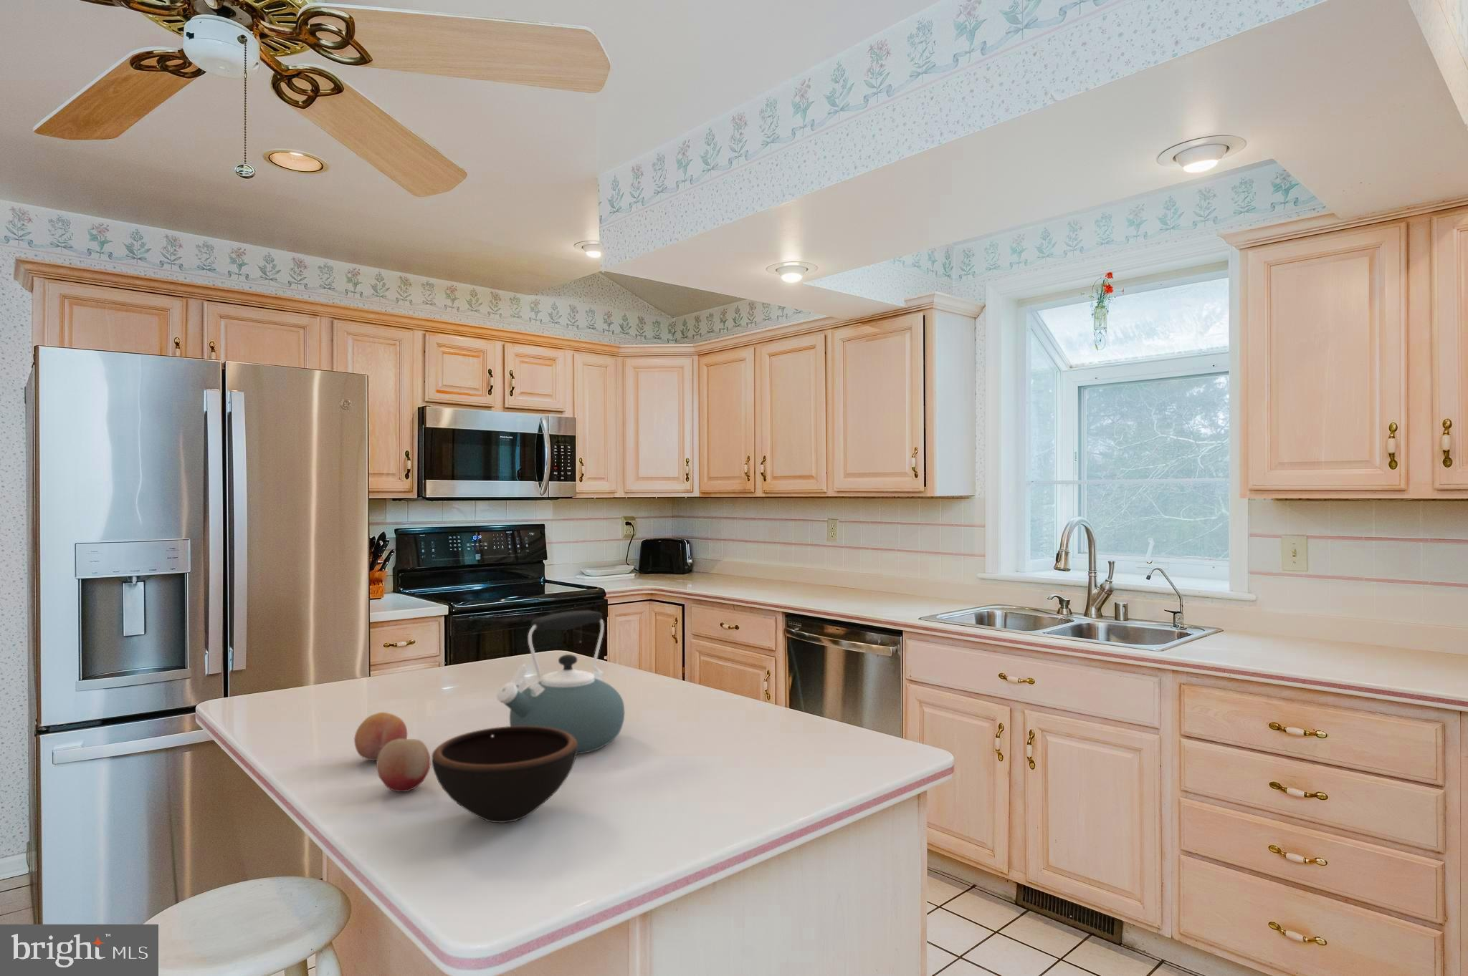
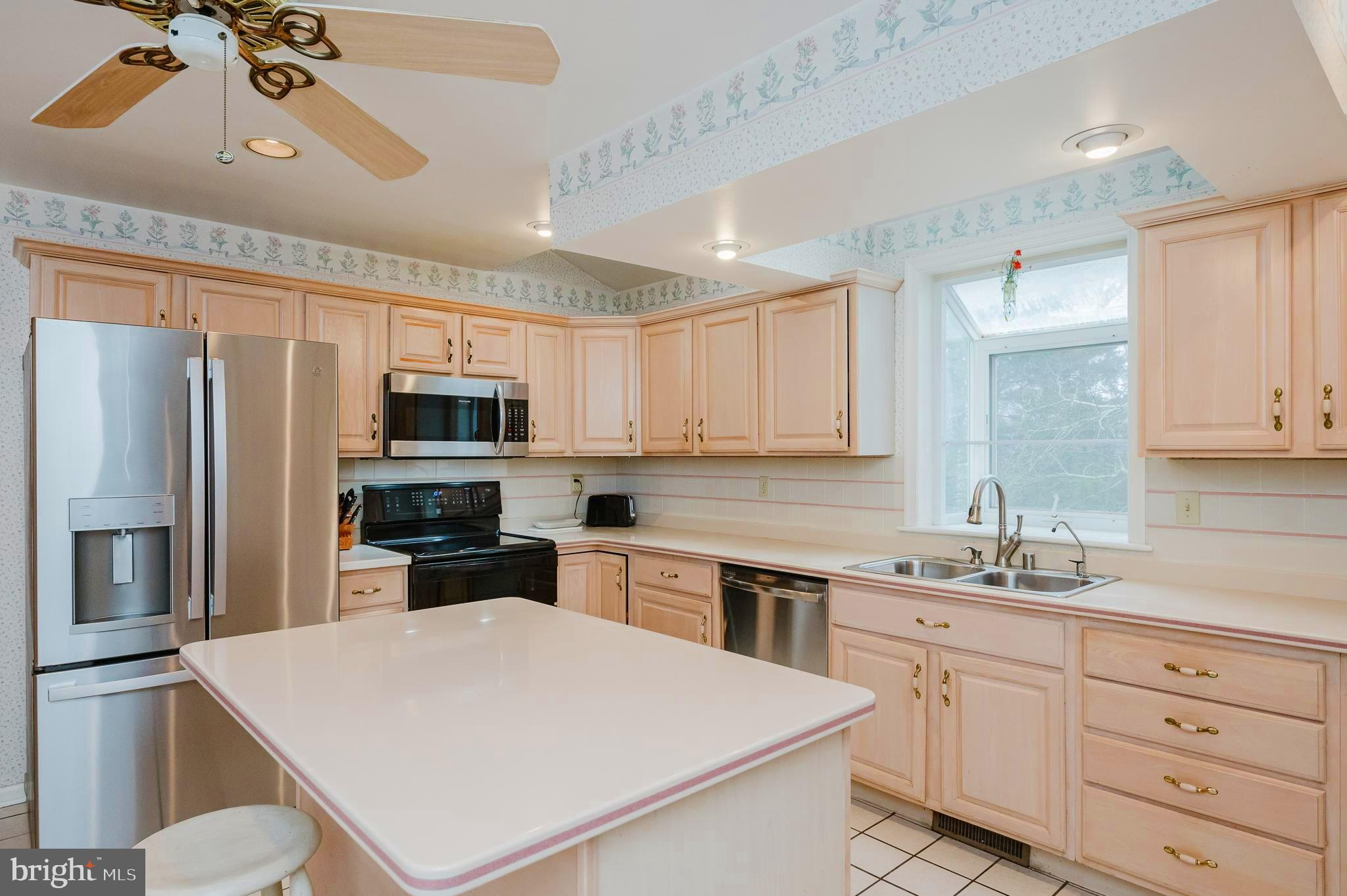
- kettle [496,610,626,755]
- fruit [353,711,408,761]
- fruit [376,739,432,793]
- bowl [430,725,578,823]
